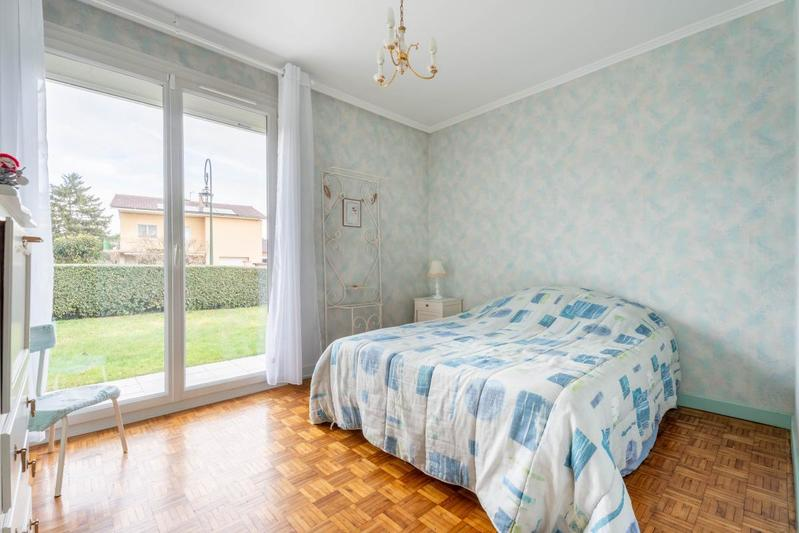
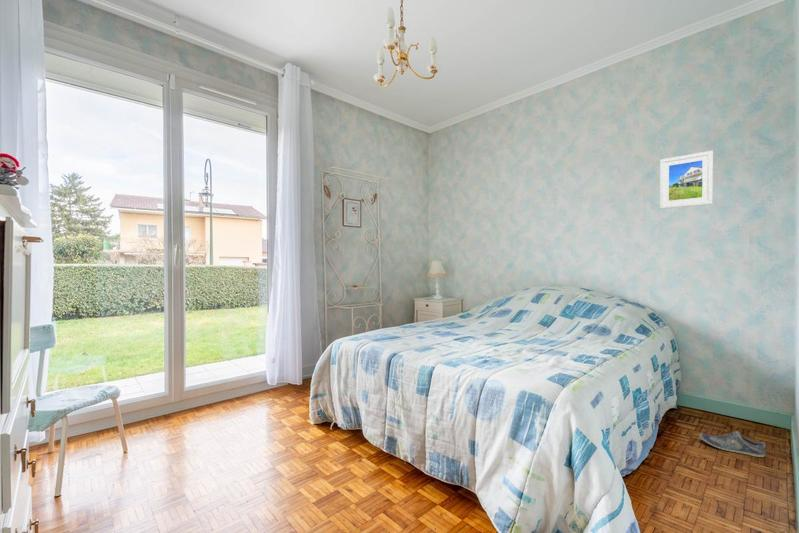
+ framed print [659,150,714,210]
+ shoe [698,430,767,458]
